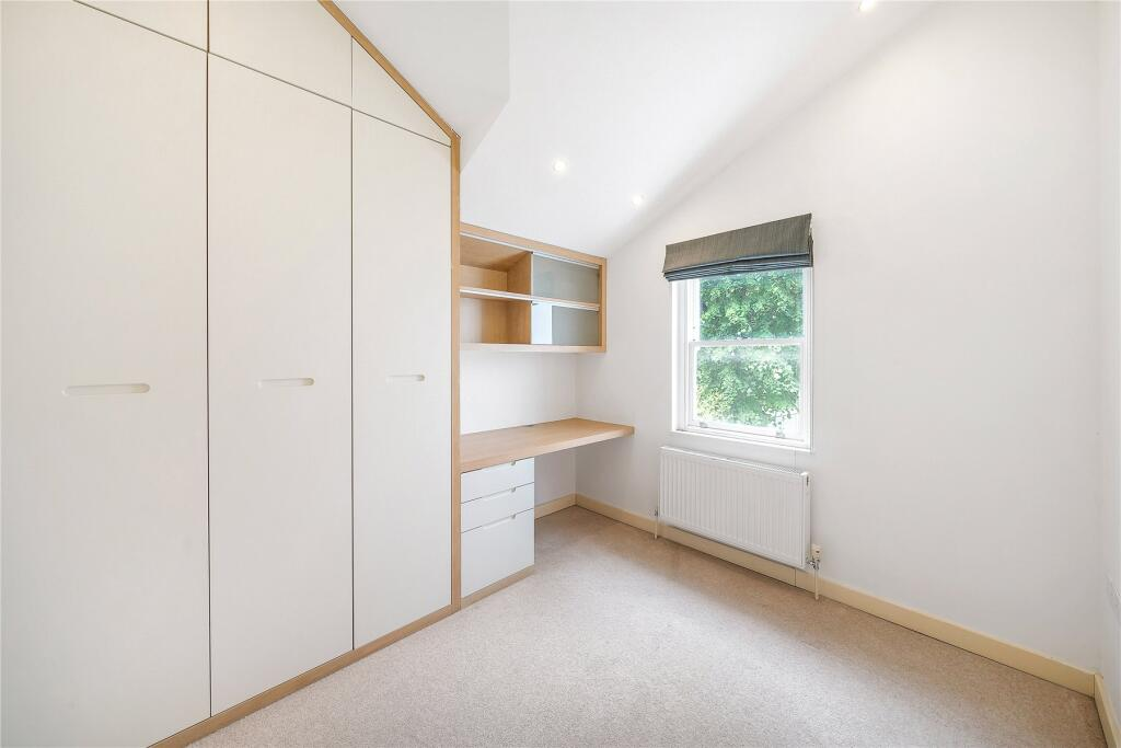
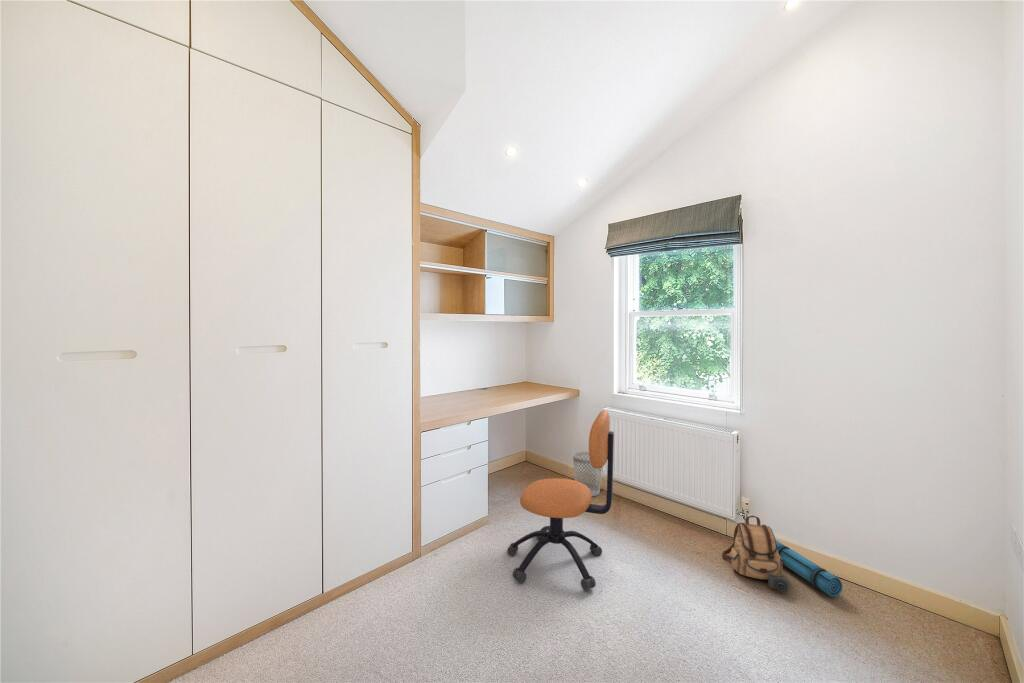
+ backpack [721,515,843,598]
+ office chair [506,410,615,591]
+ wastebasket [572,451,602,497]
